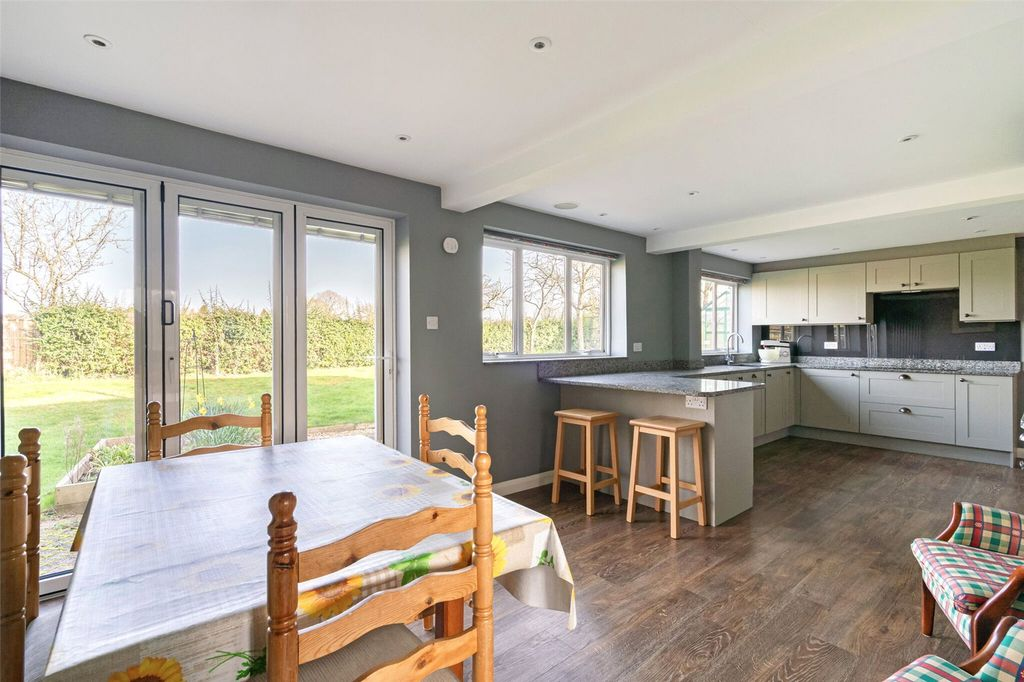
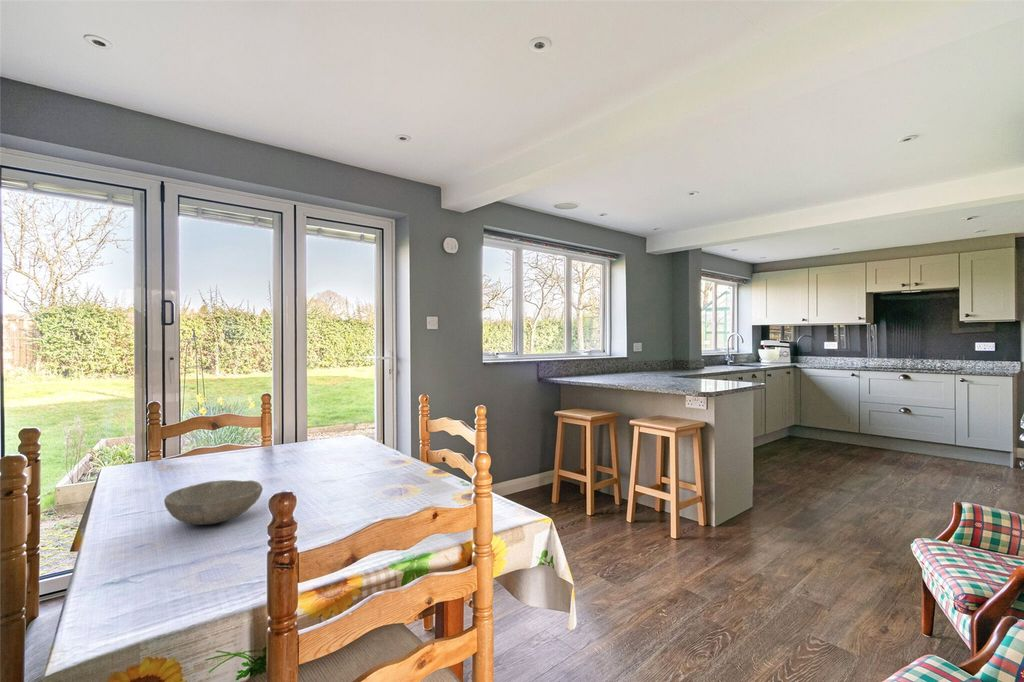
+ bowl [163,479,264,526]
